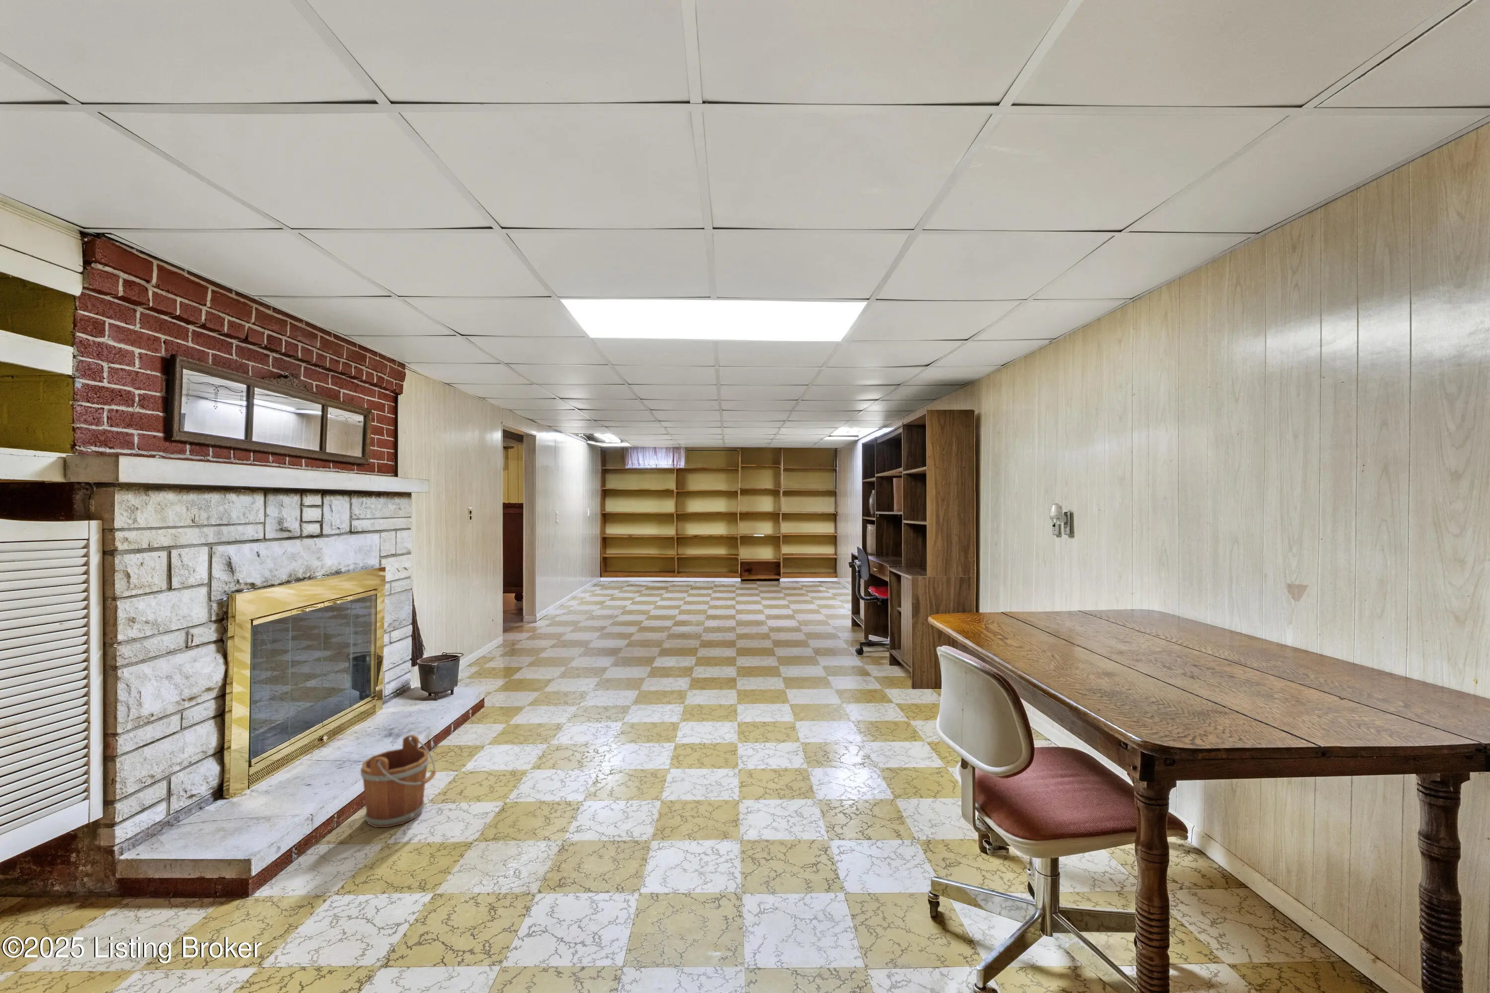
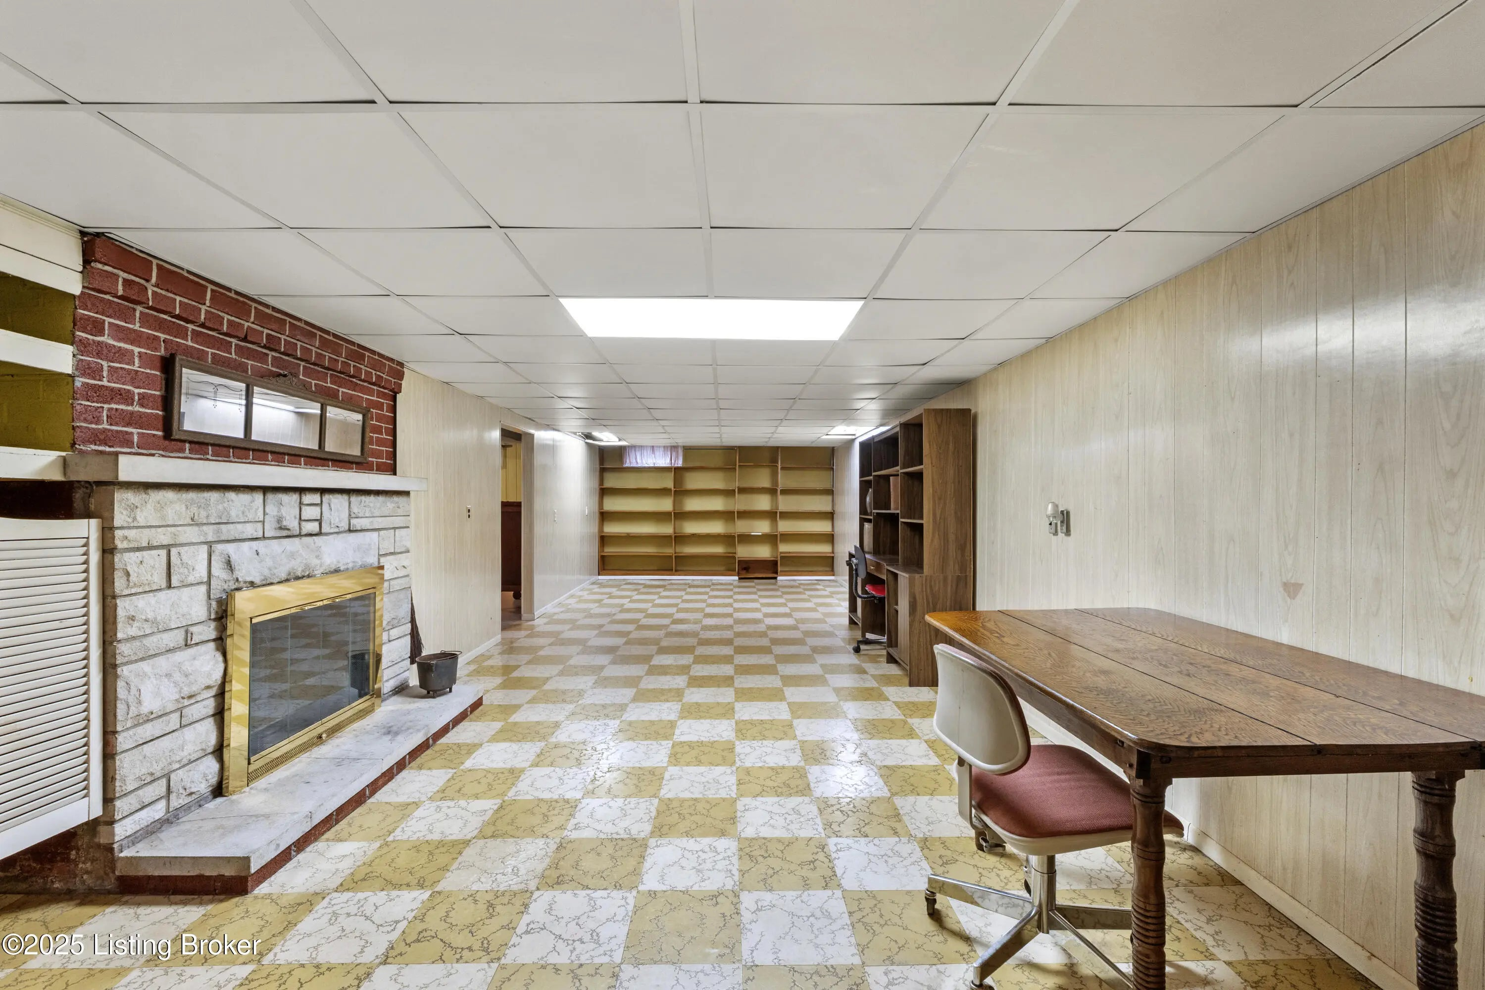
- bucket [360,735,437,828]
